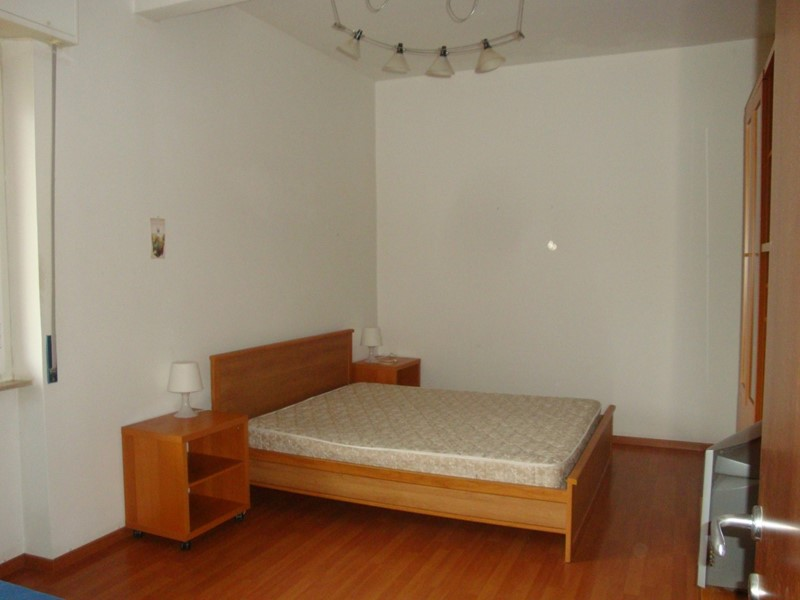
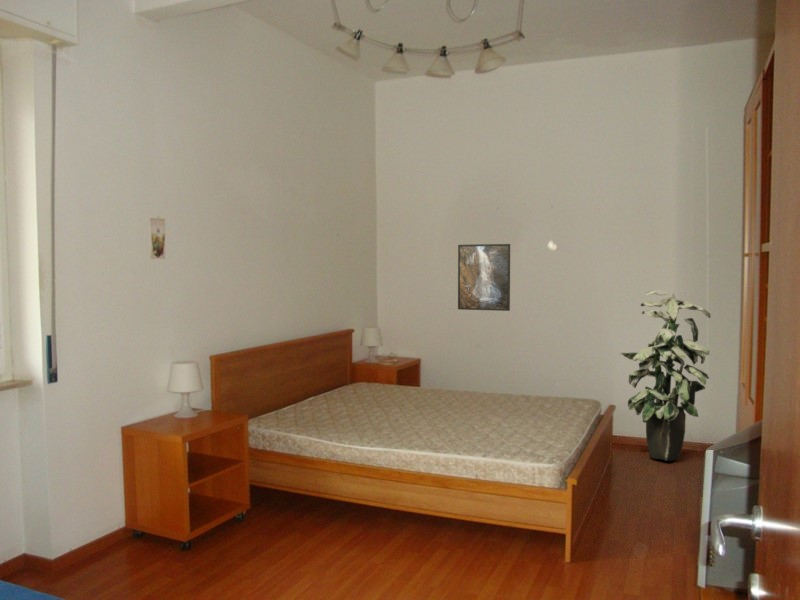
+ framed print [457,243,511,312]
+ indoor plant [620,289,711,462]
